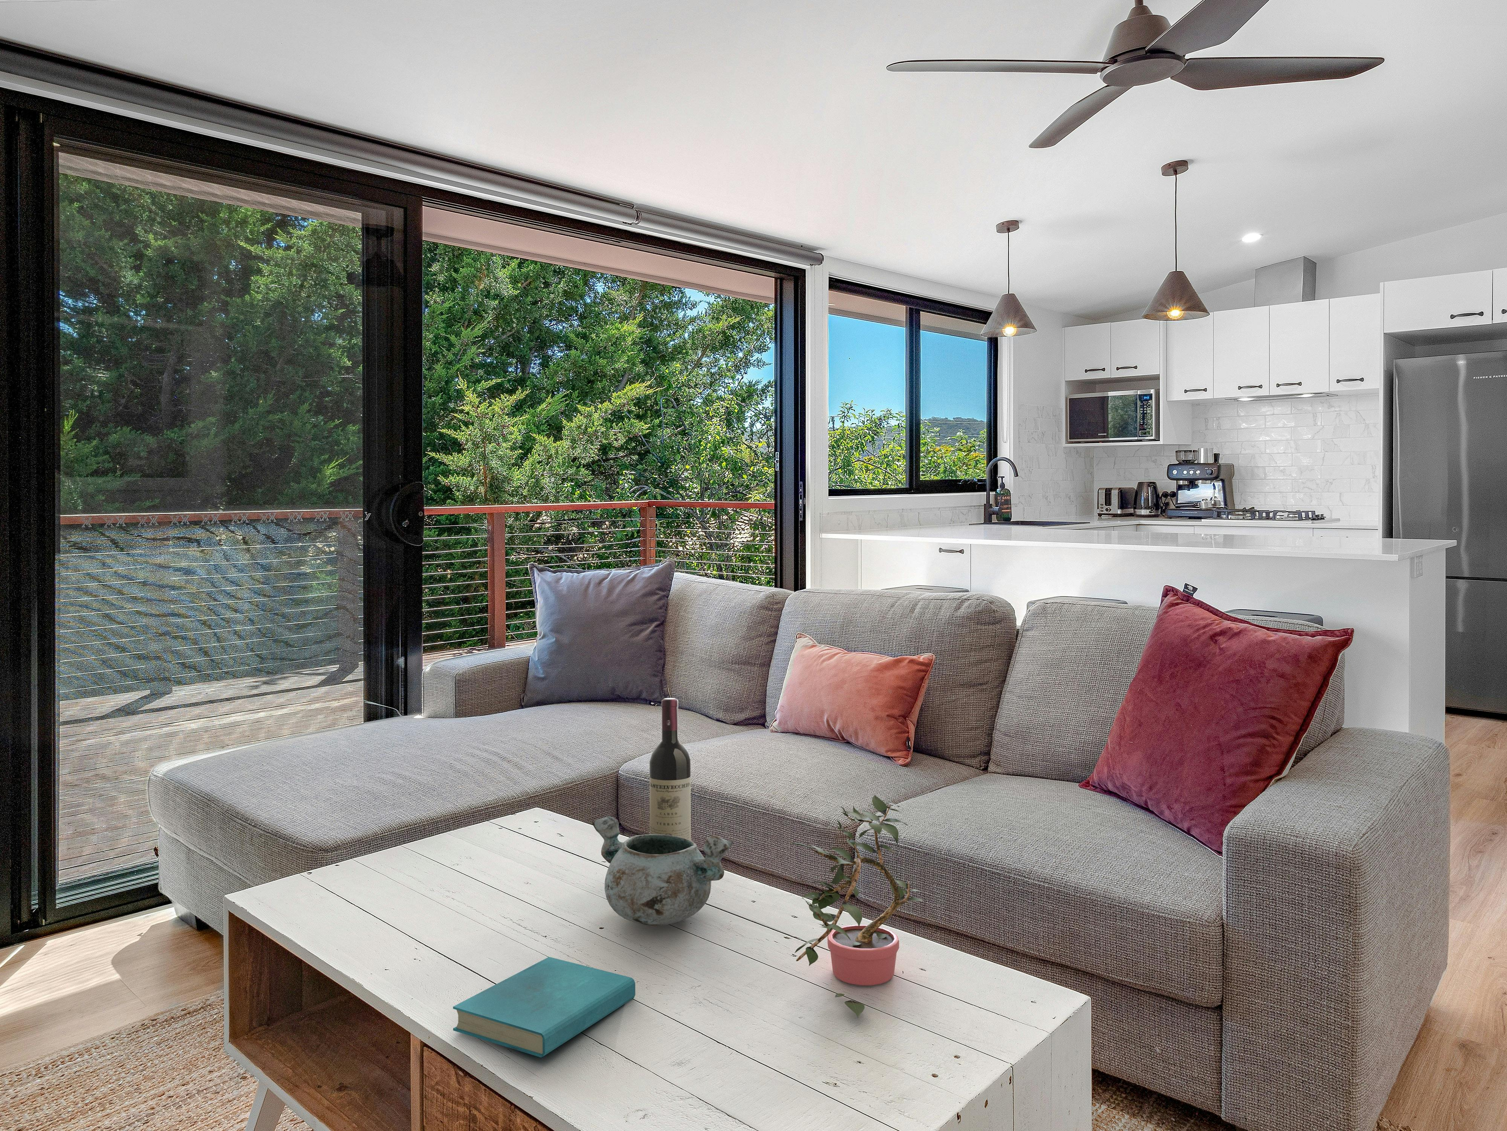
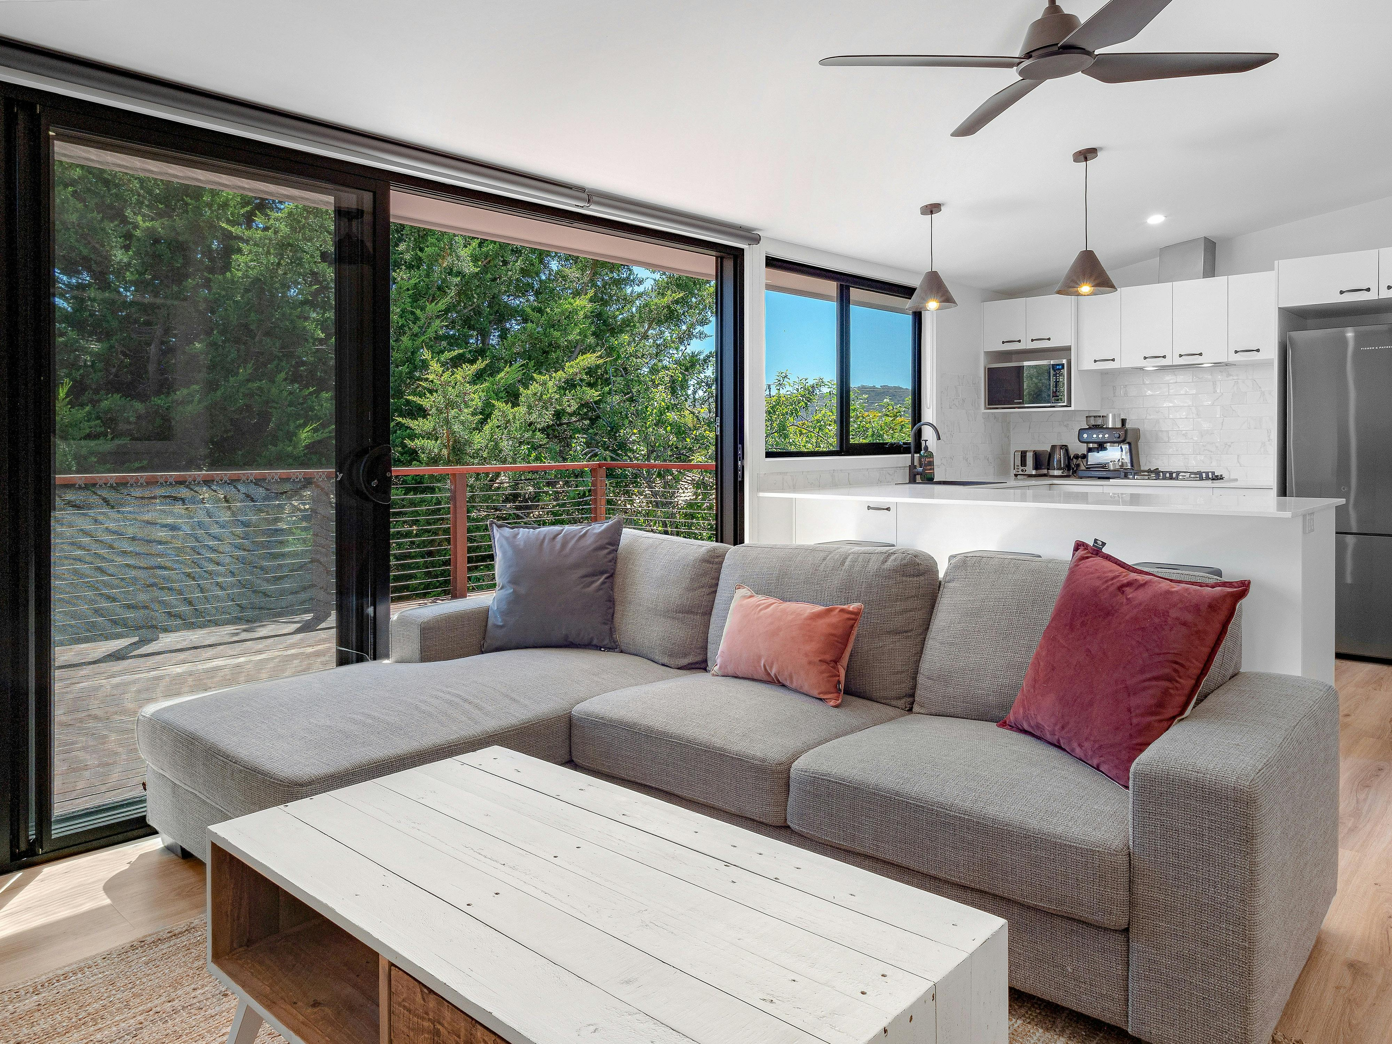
- wine bottle [650,697,691,840]
- potted plant [791,795,926,1018]
- book [452,956,635,1057]
- decorative bowl [591,816,734,925]
